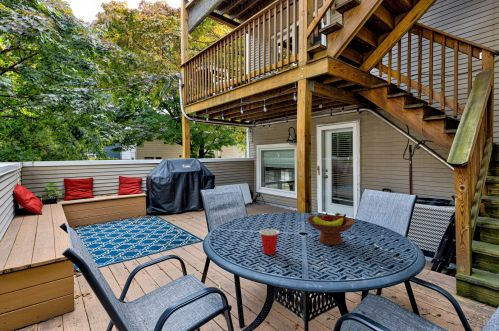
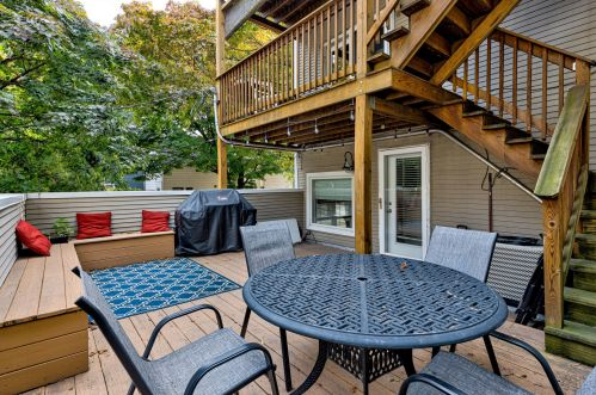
- fruit bowl [306,212,356,246]
- cup [258,228,280,255]
